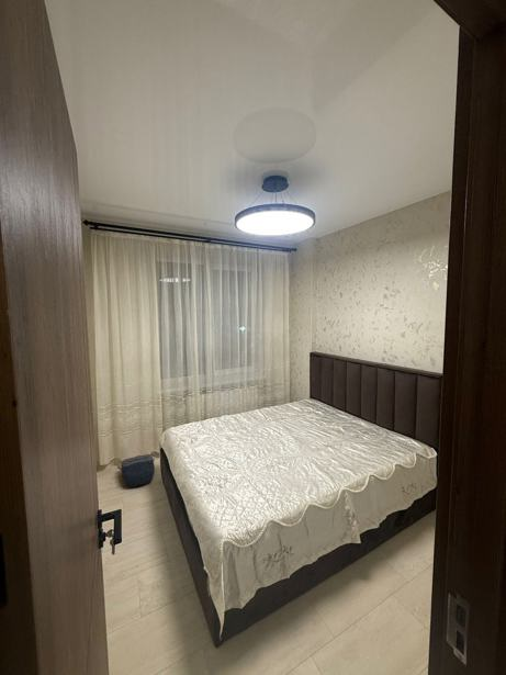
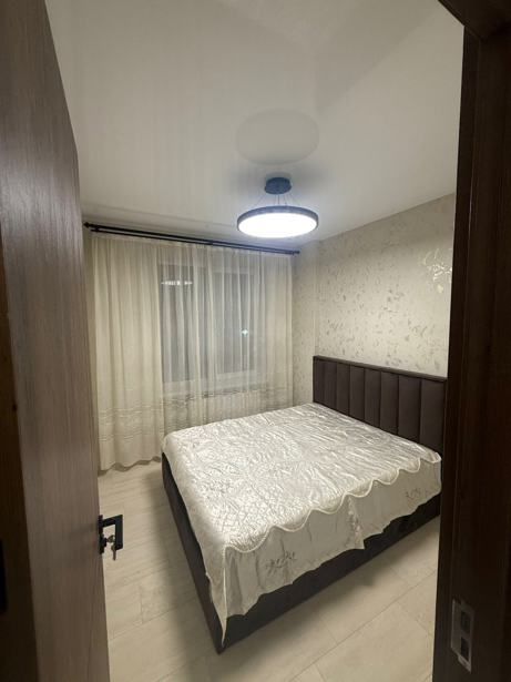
- backpack [116,453,156,488]
